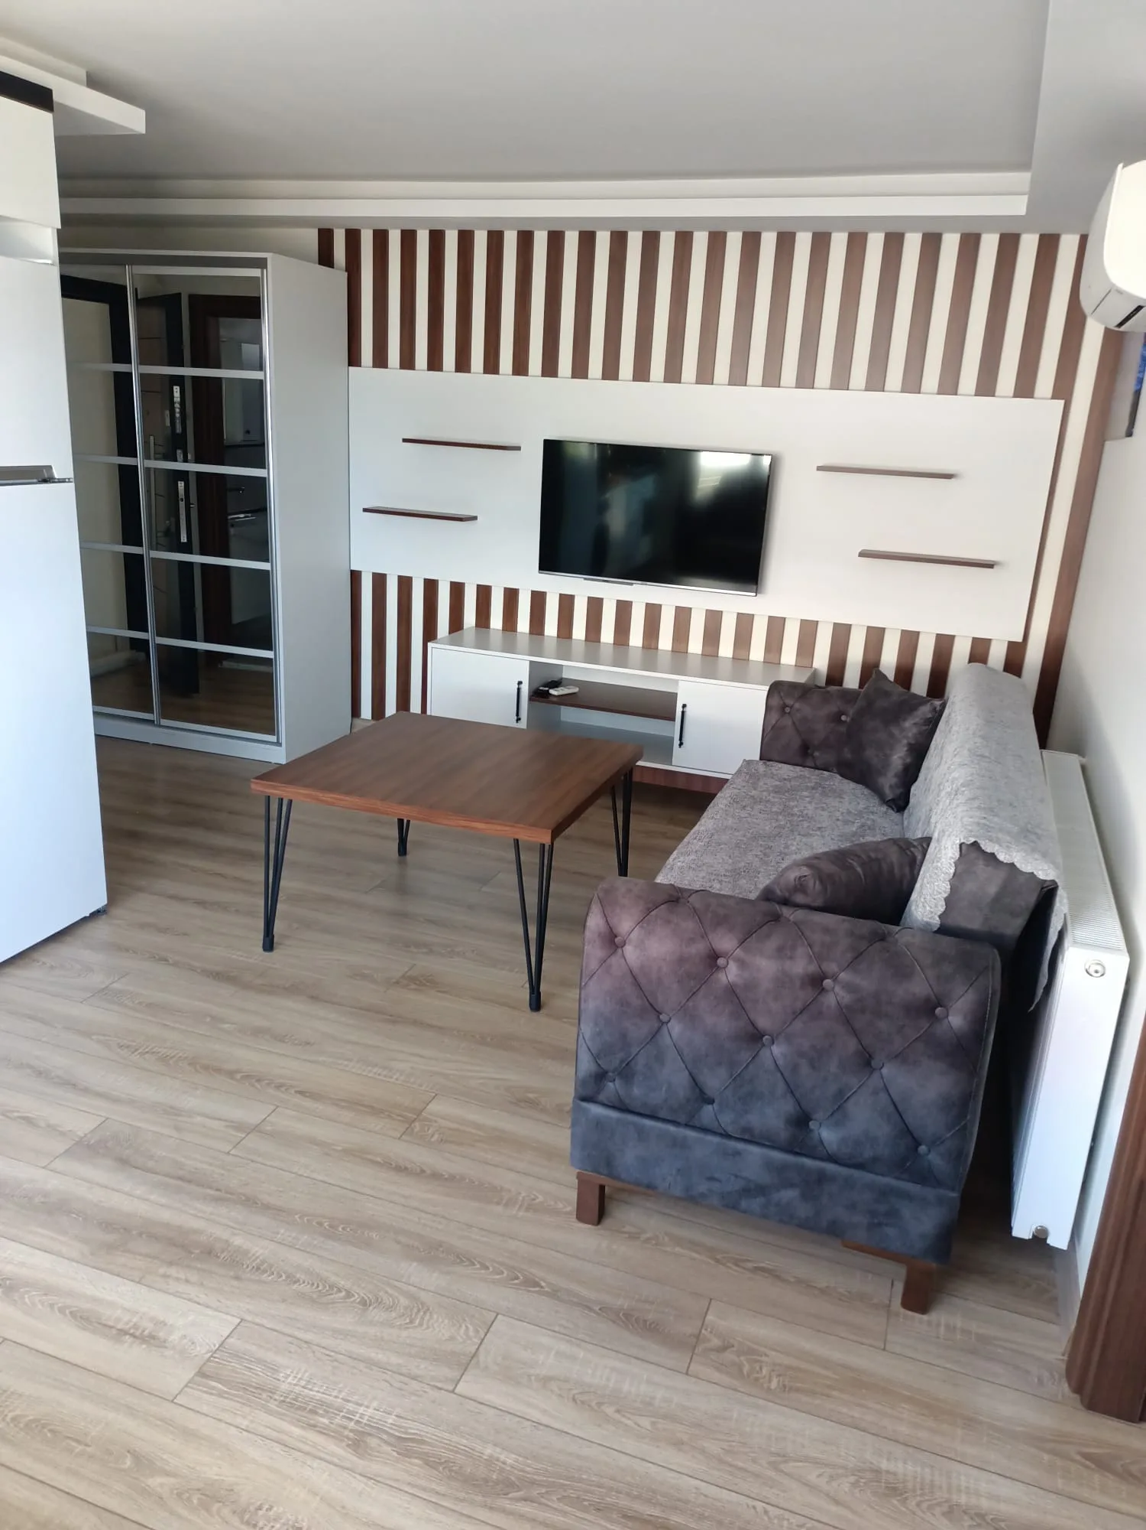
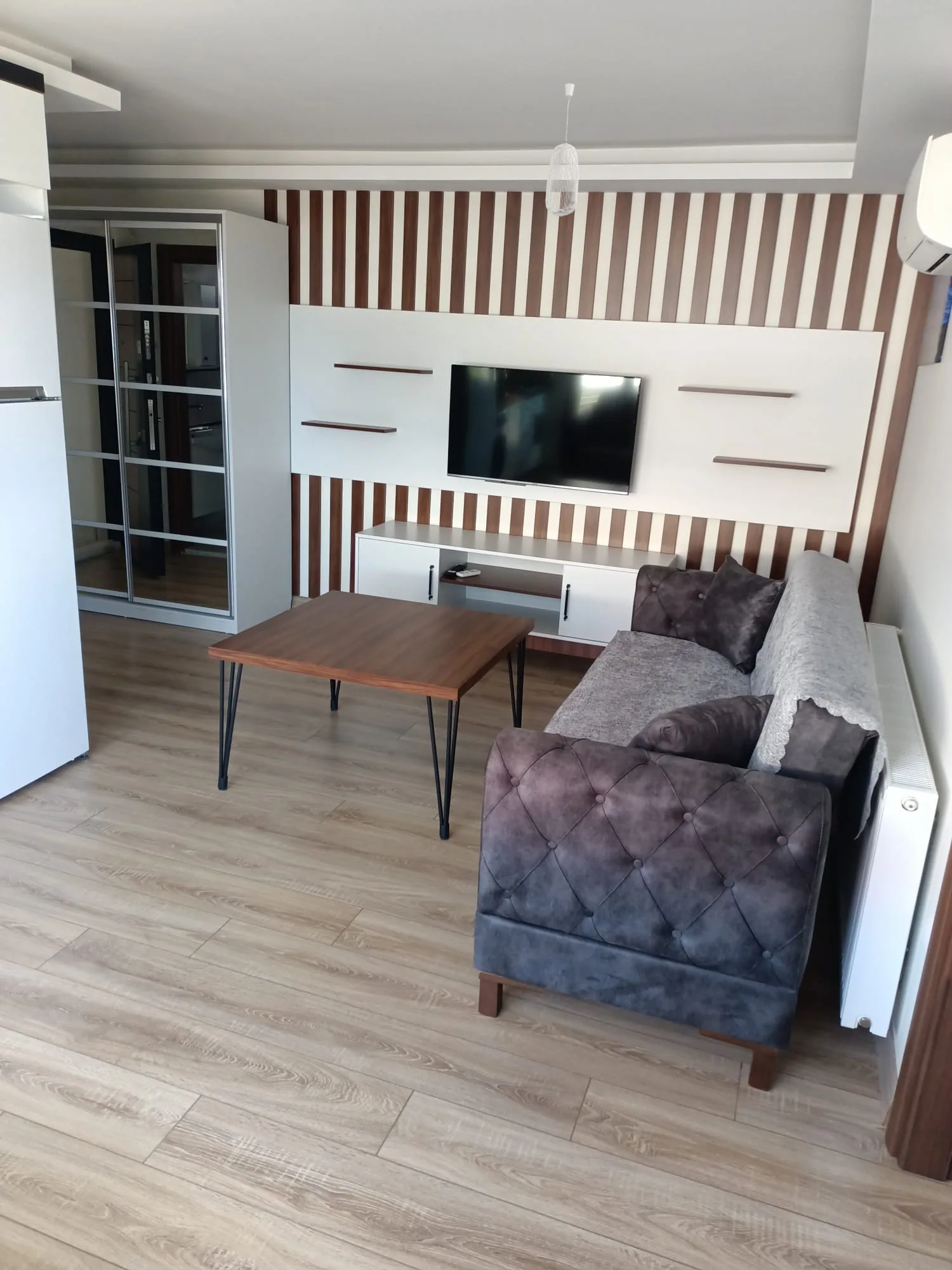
+ pendant light [545,83,579,217]
